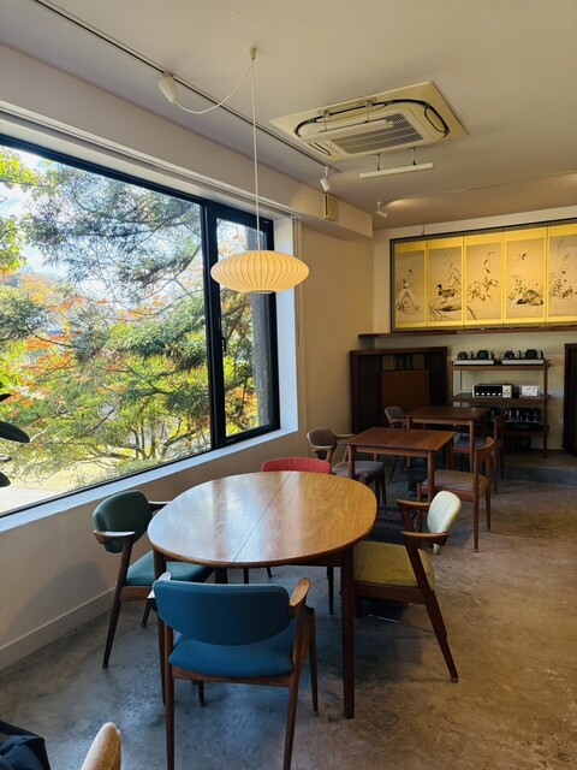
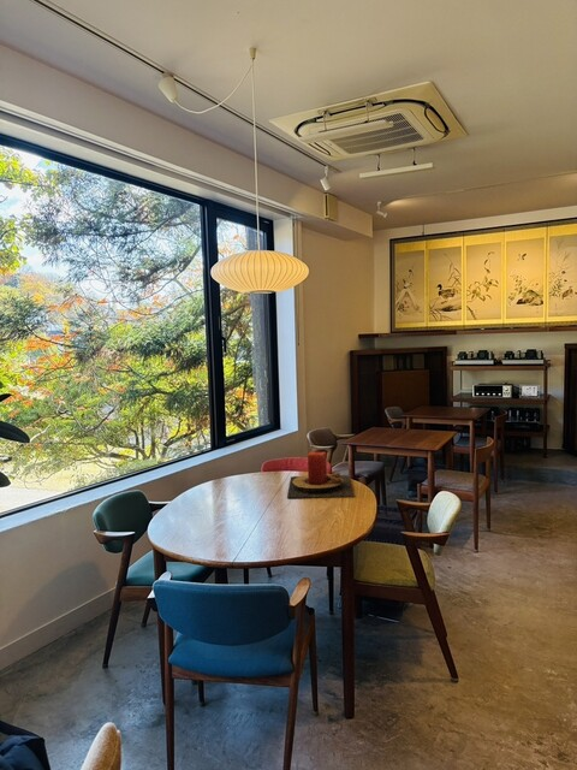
+ candle [286,450,356,499]
